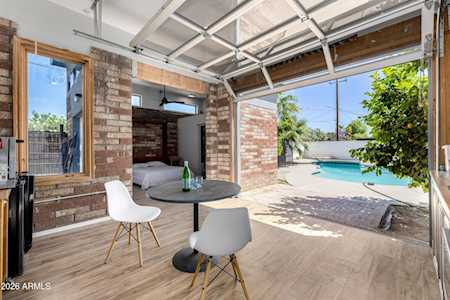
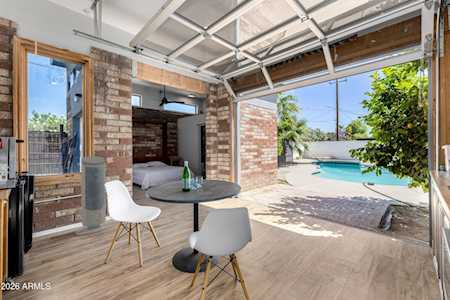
+ air purifier [74,155,112,237]
